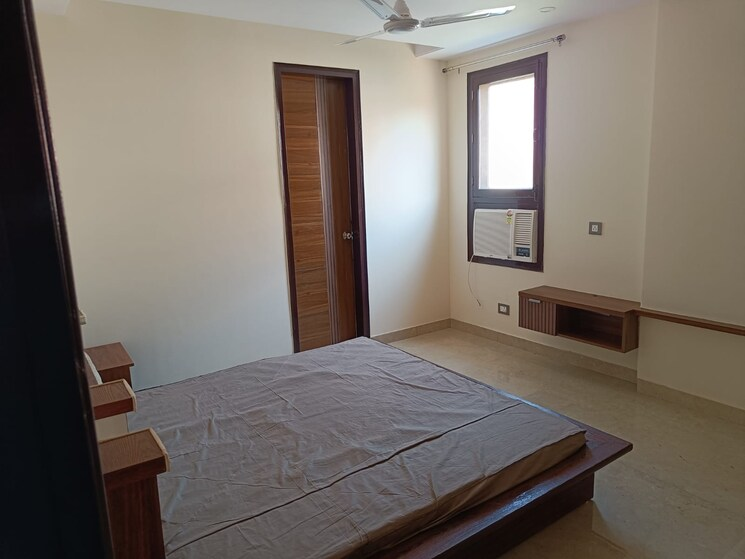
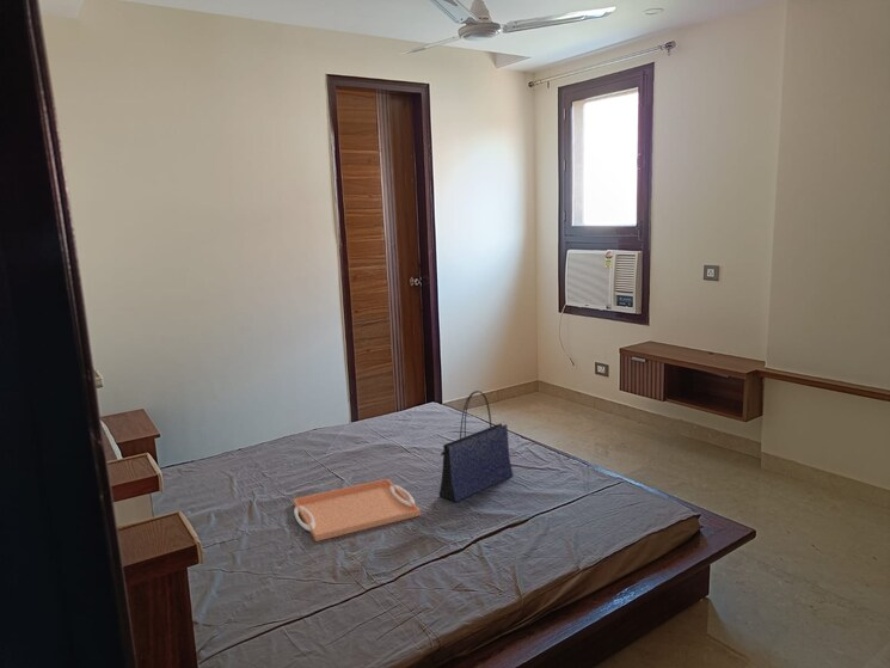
+ tote bag [438,390,514,503]
+ serving tray [293,478,422,543]
